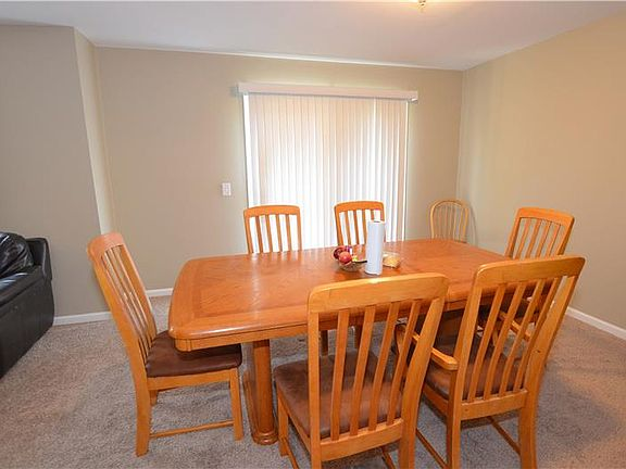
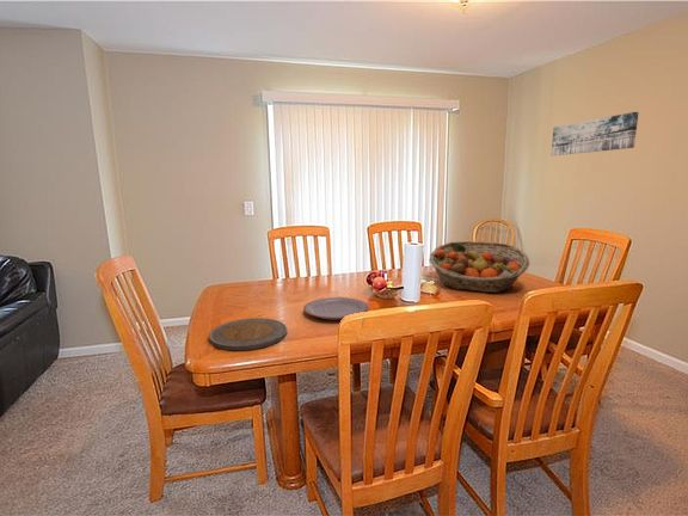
+ plate [208,317,288,351]
+ plate [302,296,369,320]
+ wall art [551,111,640,156]
+ fruit basket [428,240,530,294]
